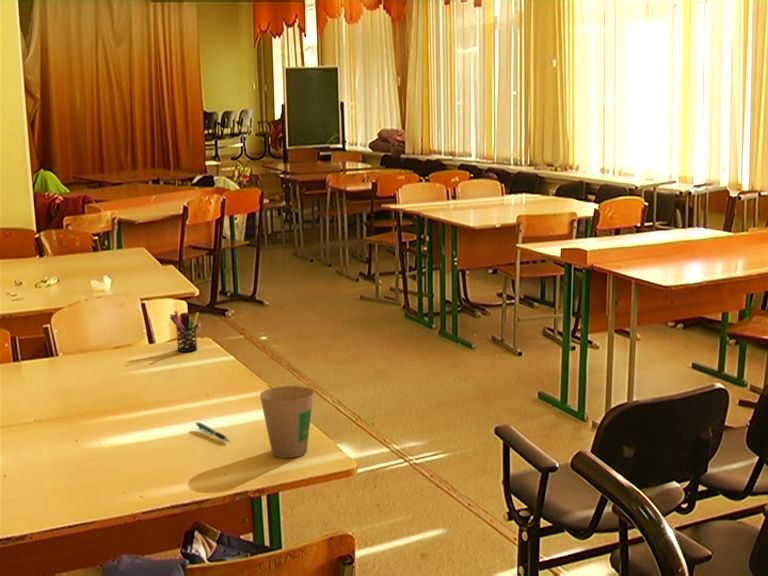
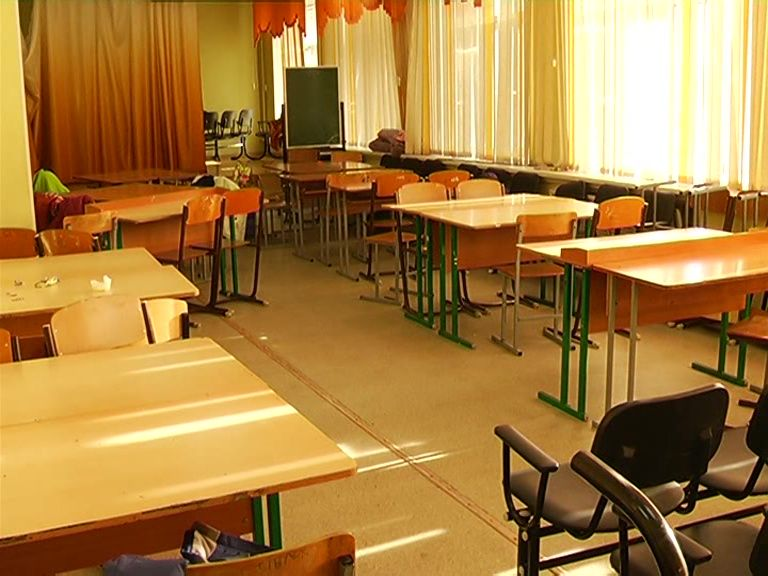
- paper cup [259,385,315,459]
- pen [195,421,231,442]
- pen holder [169,310,200,353]
